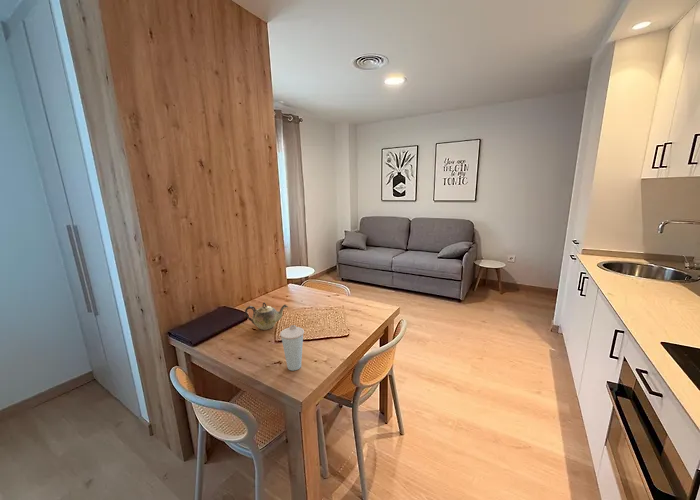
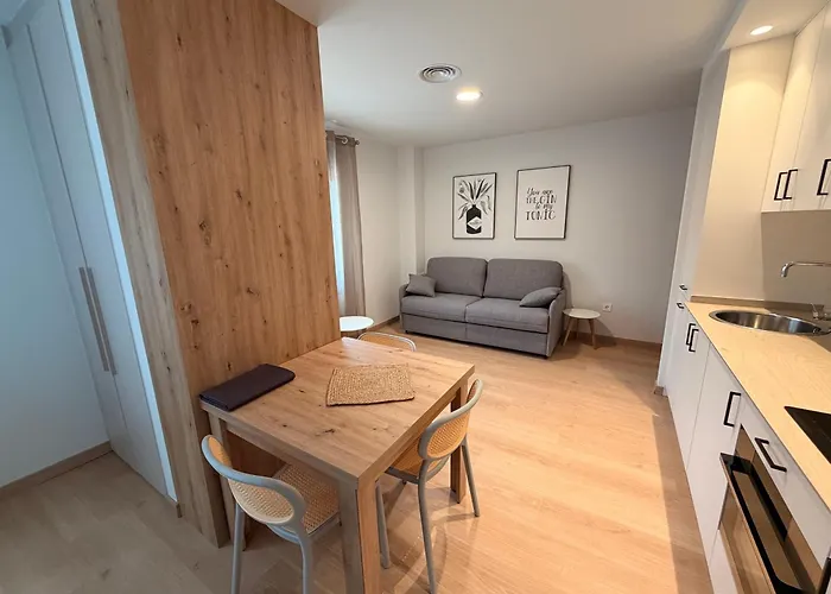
- cup [279,324,305,372]
- teapot [244,302,289,331]
